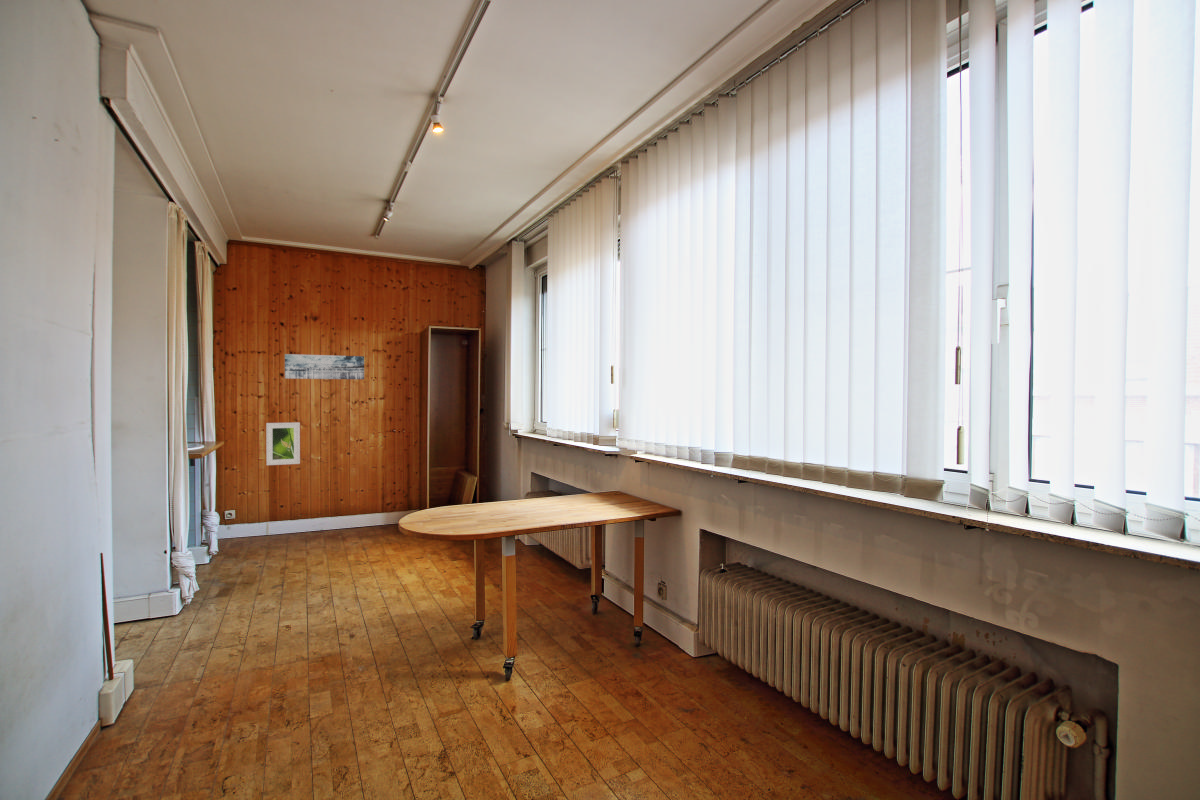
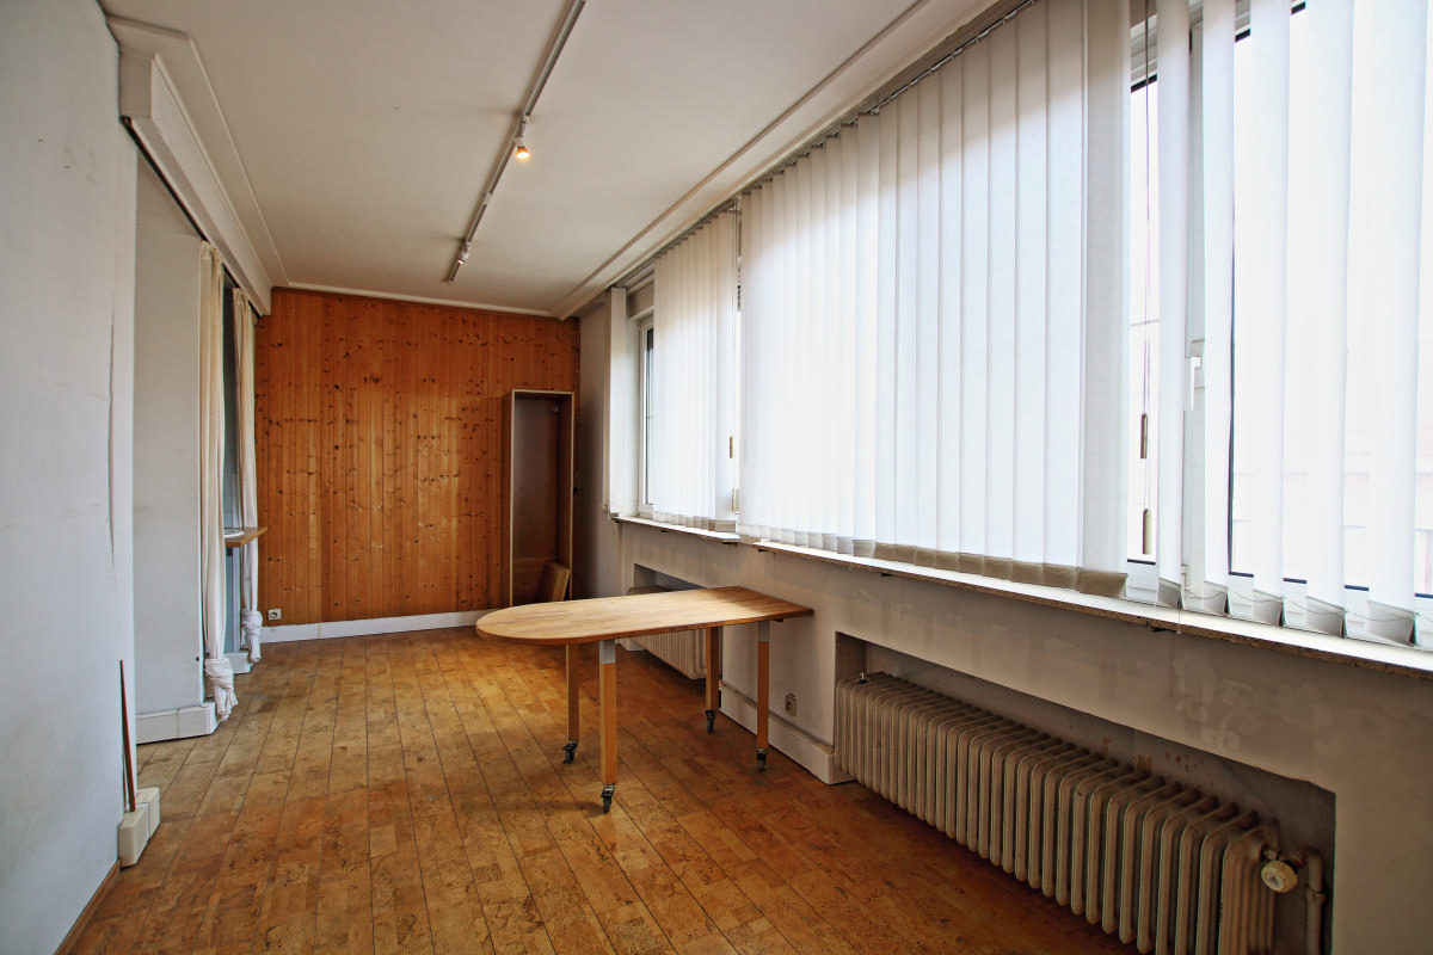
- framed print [265,421,301,466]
- wall art [284,353,365,380]
